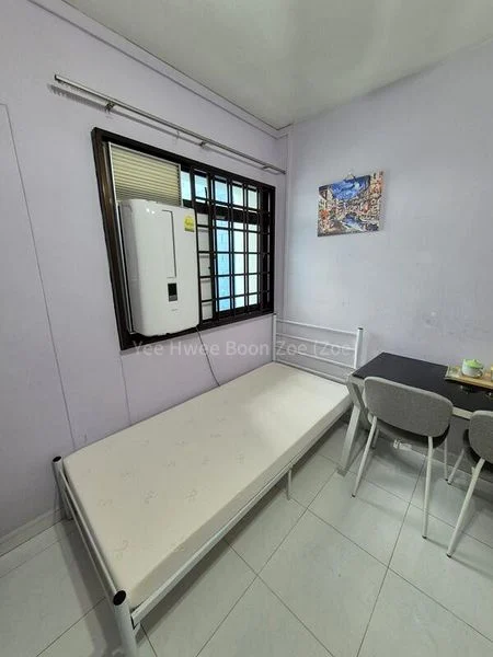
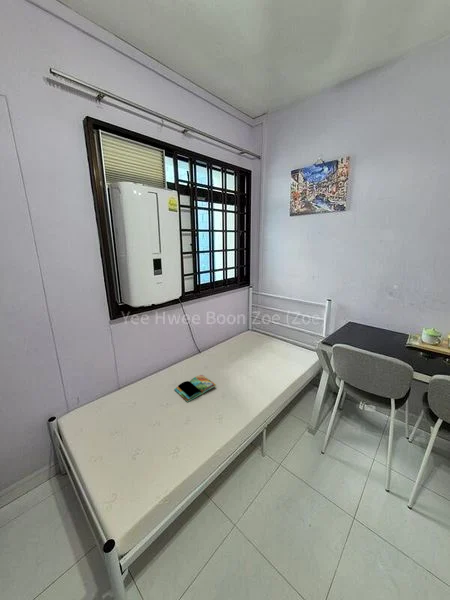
+ book [173,374,217,403]
